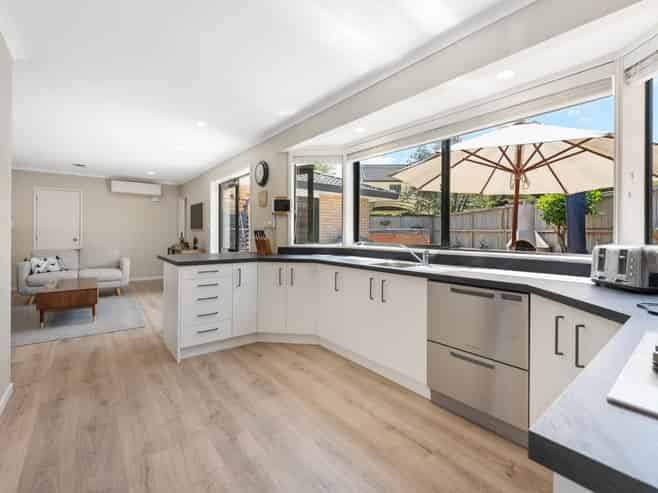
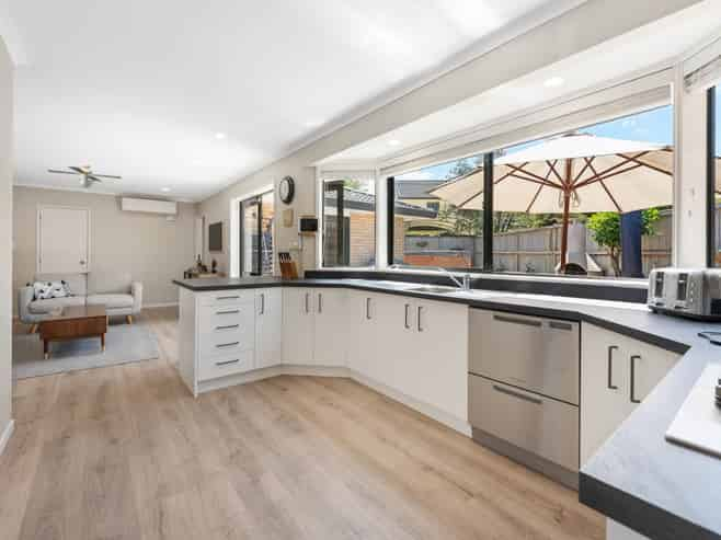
+ ceiling fan [46,164,123,189]
